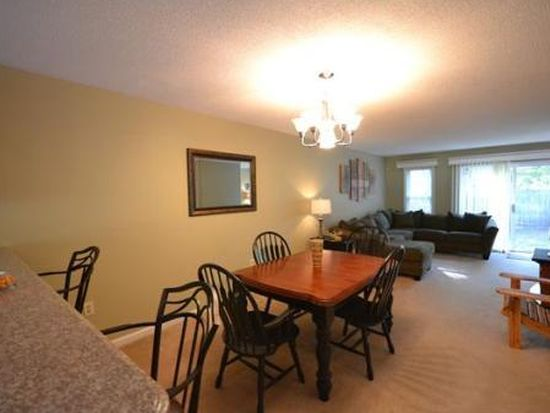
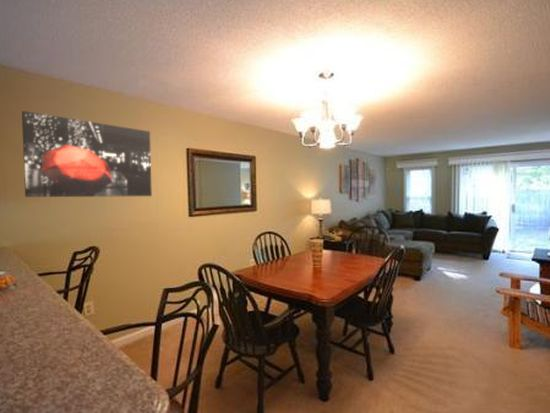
+ wall art [21,110,153,198]
